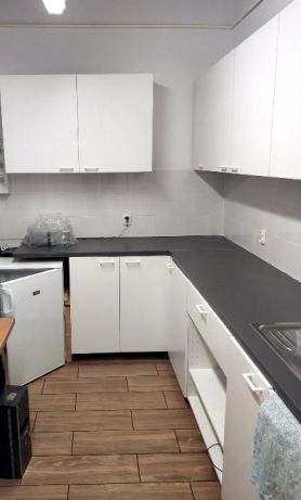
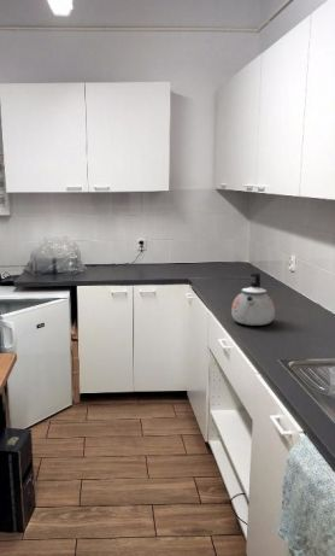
+ kettle [230,271,276,327]
